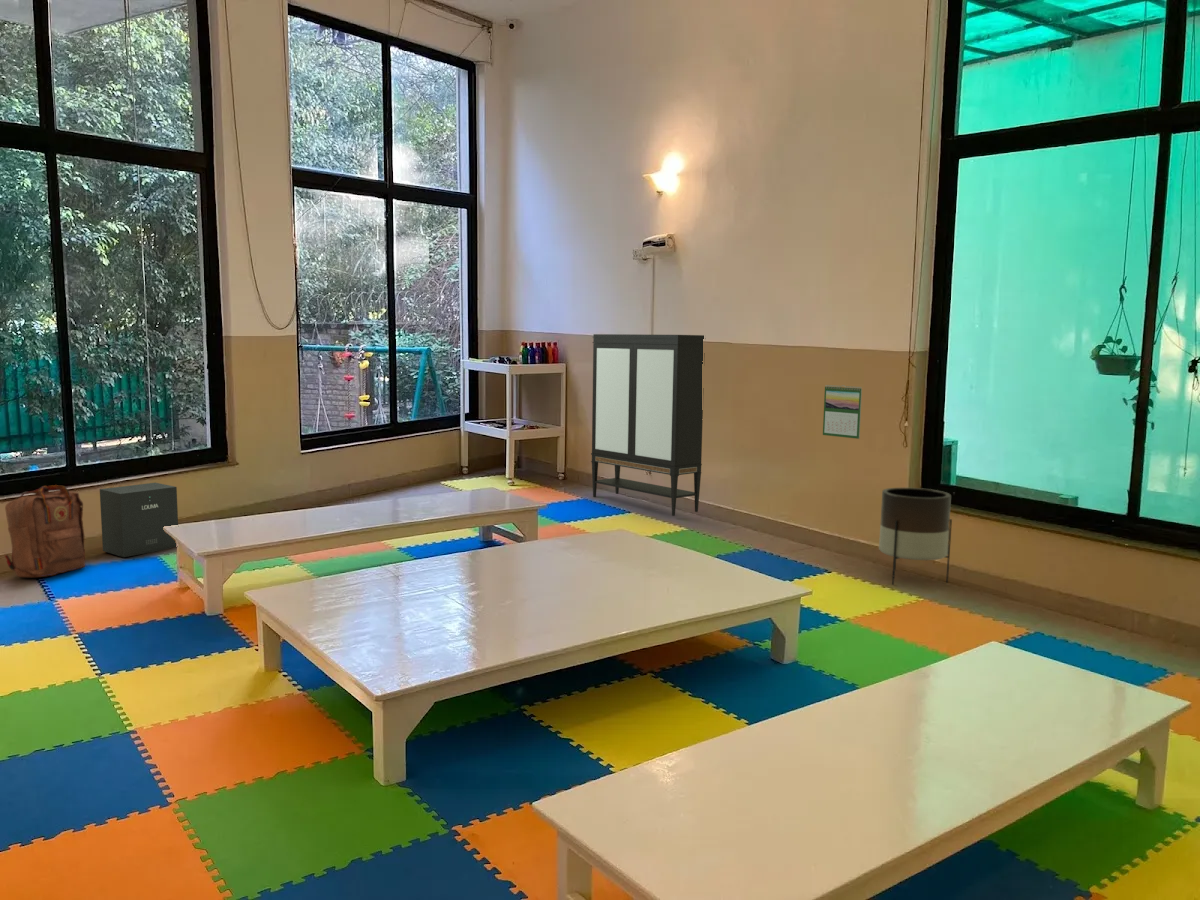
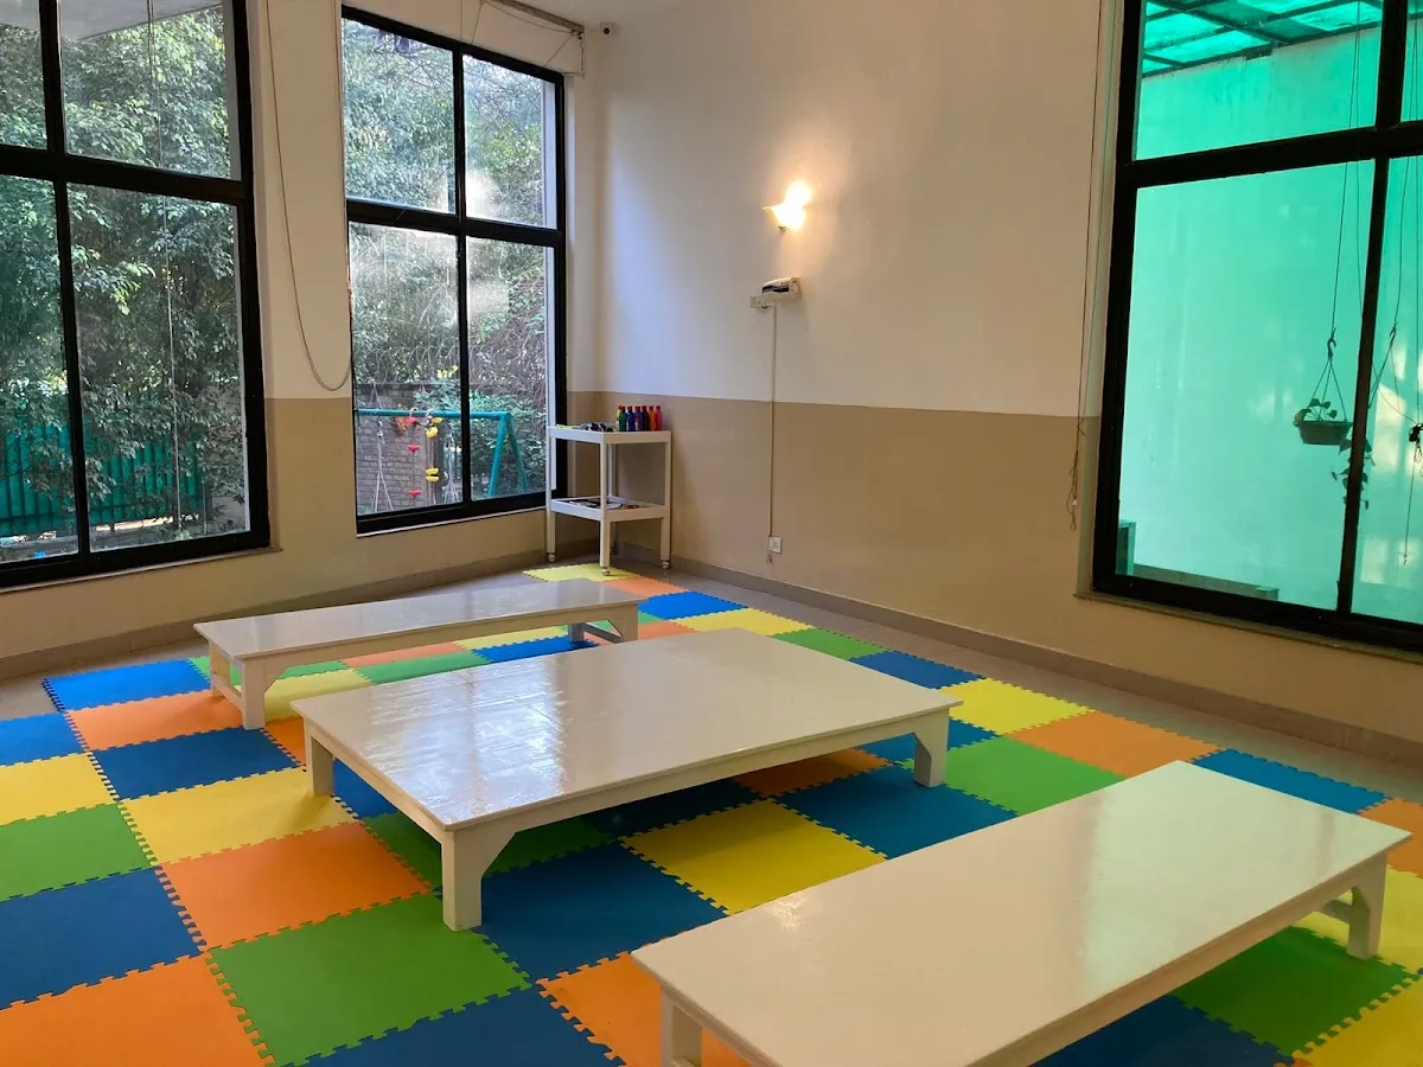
- calendar [822,384,863,440]
- storage cabinet [590,333,705,517]
- planter [878,487,953,586]
- speaker [99,482,179,558]
- backpack [4,484,86,578]
